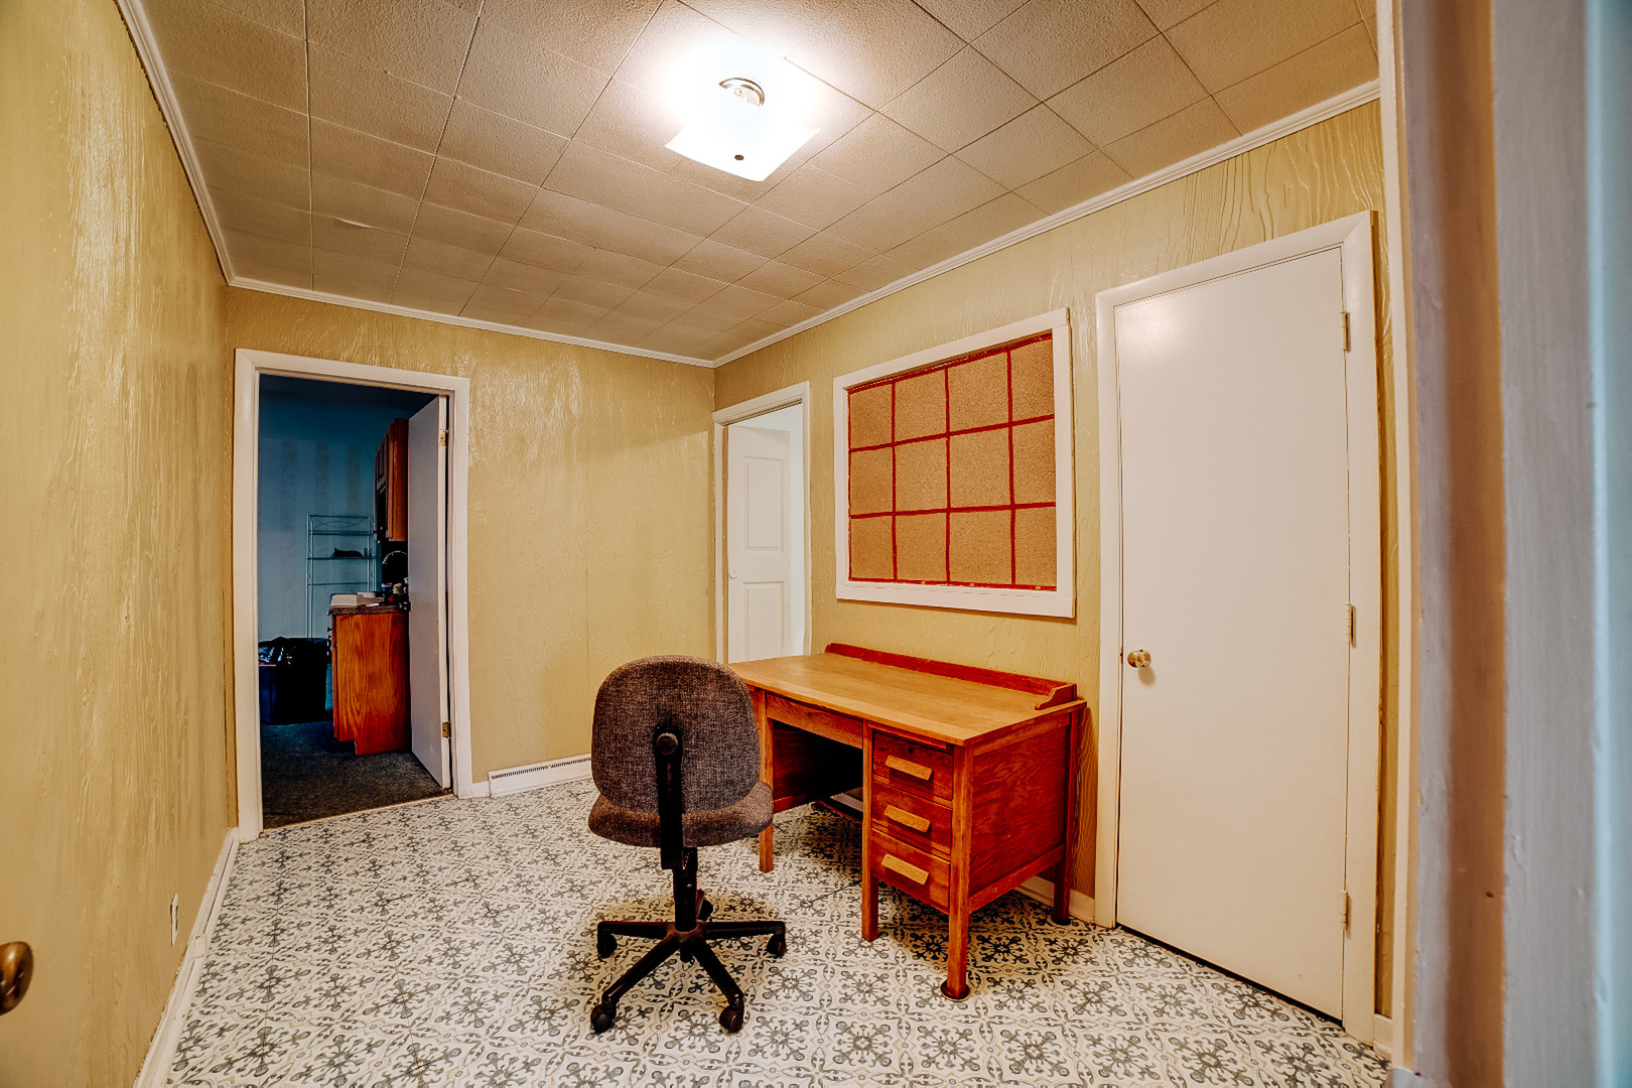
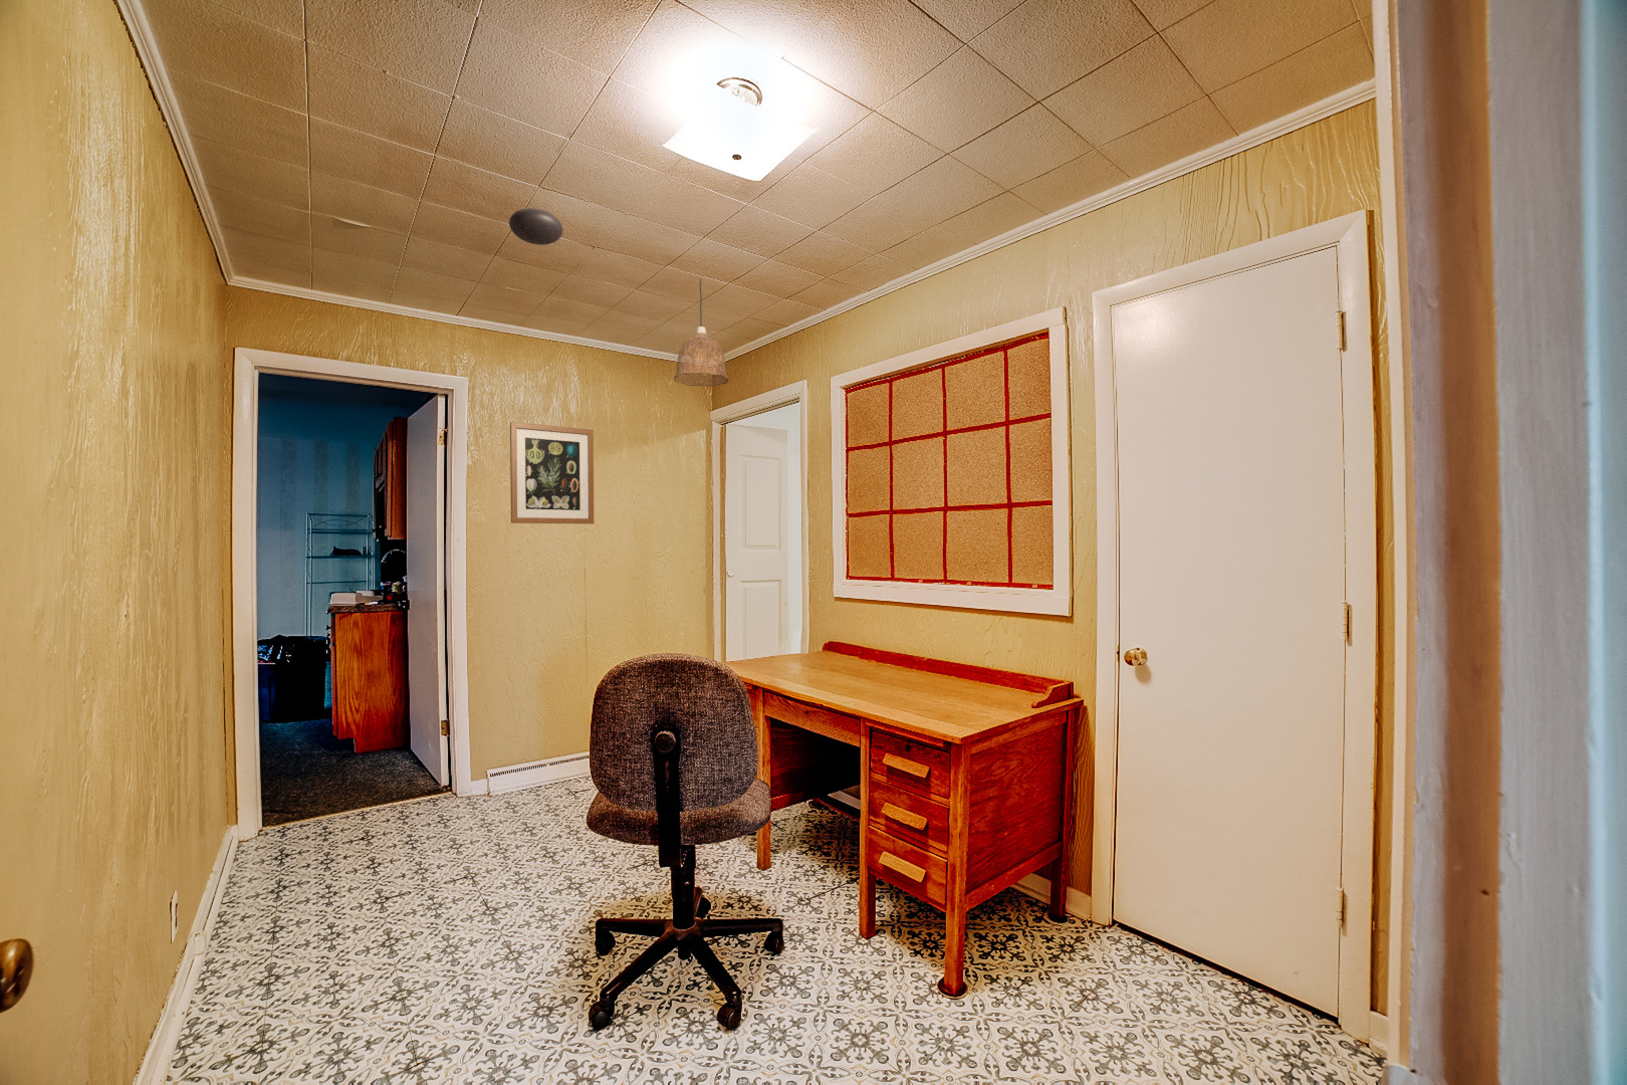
+ ceiling light [508,207,563,246]
+ wall art [510,421,594,524]
+ pendant lamp [673,279,730,388]
